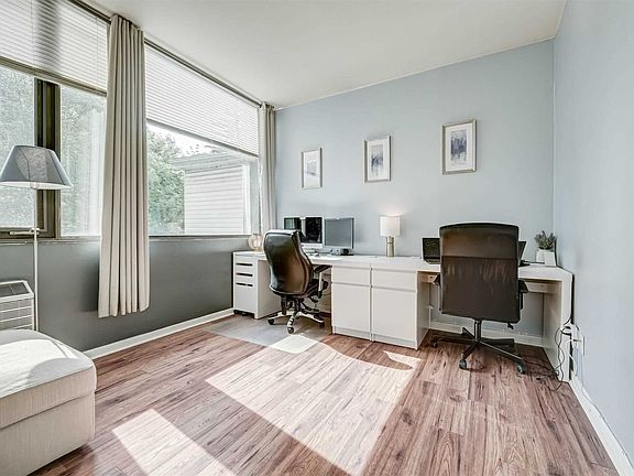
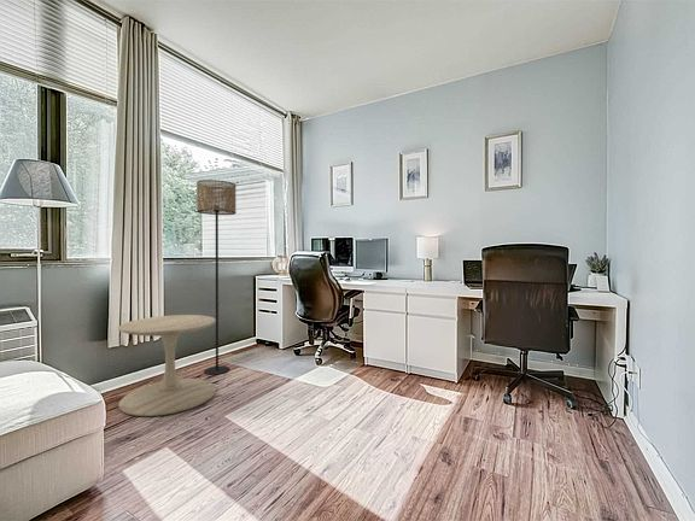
+ floor lamp [195,178,238,376]
+ side table [117,314,217,417]
